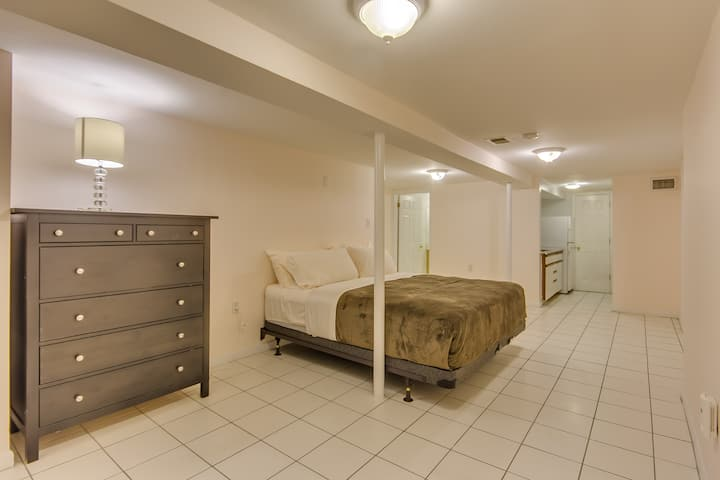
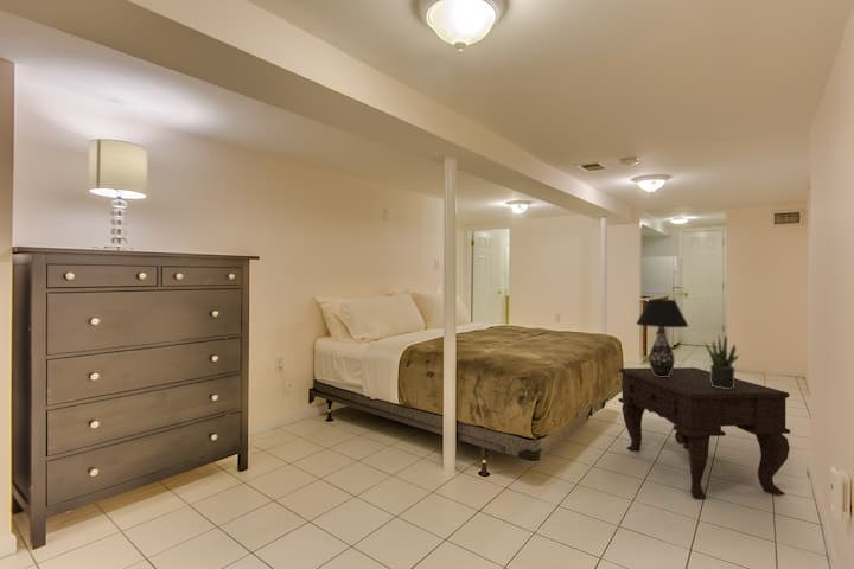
+ potted plant [703,334,740,389]
+ side table [617,366,791,499]
+ table lamp [635,299,689,377]
